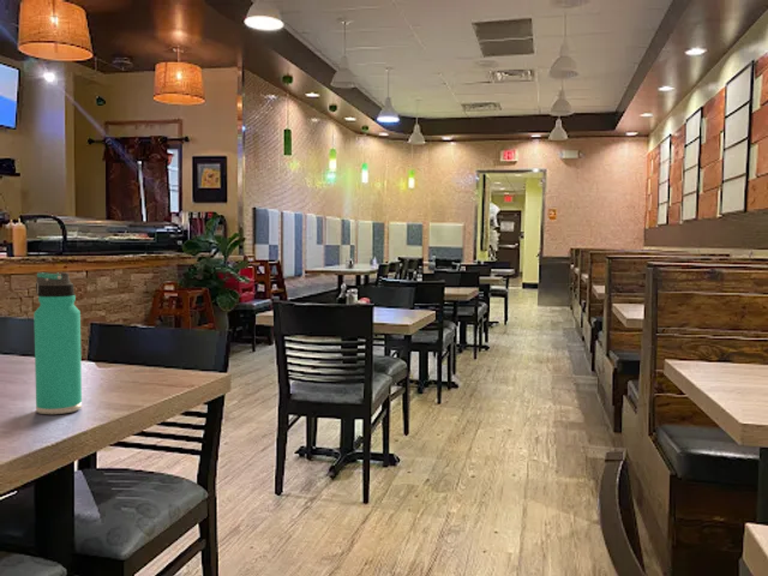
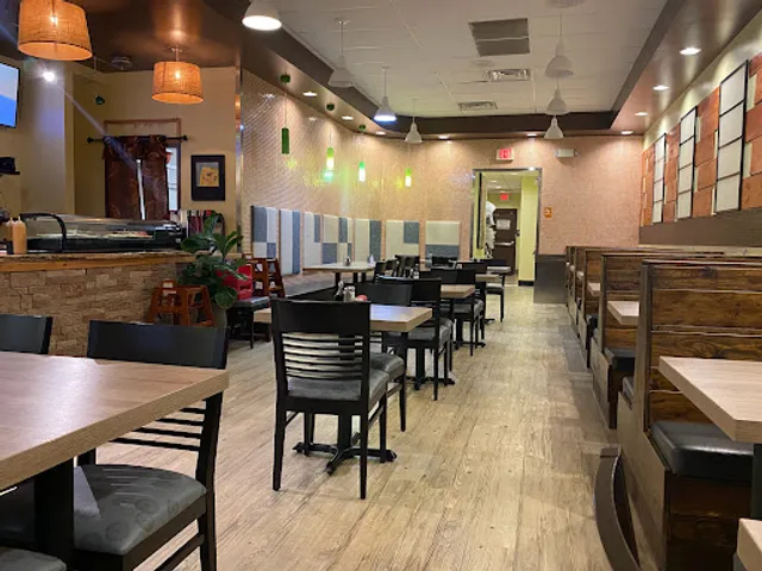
- thermos bottle [32,271,83,415]
